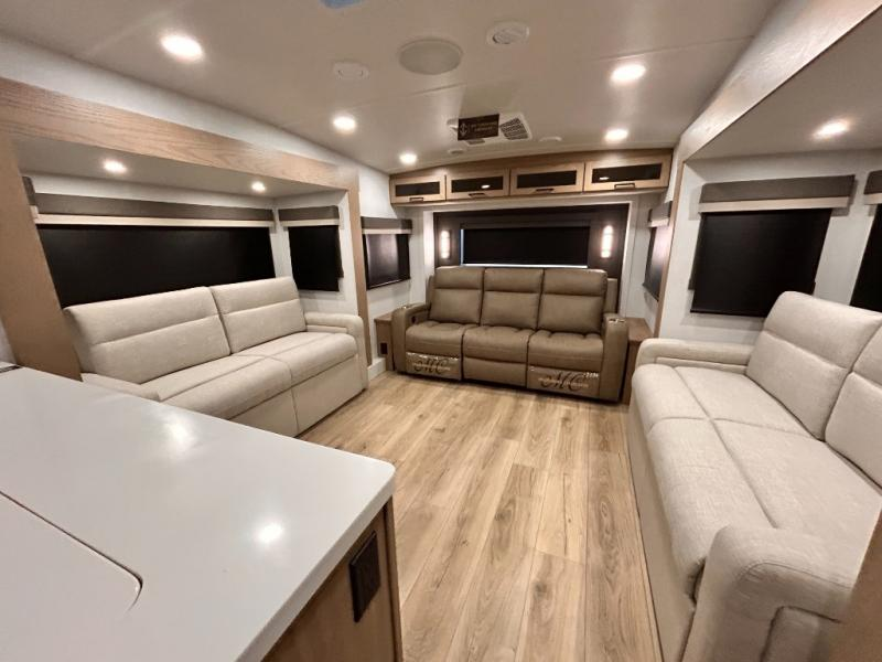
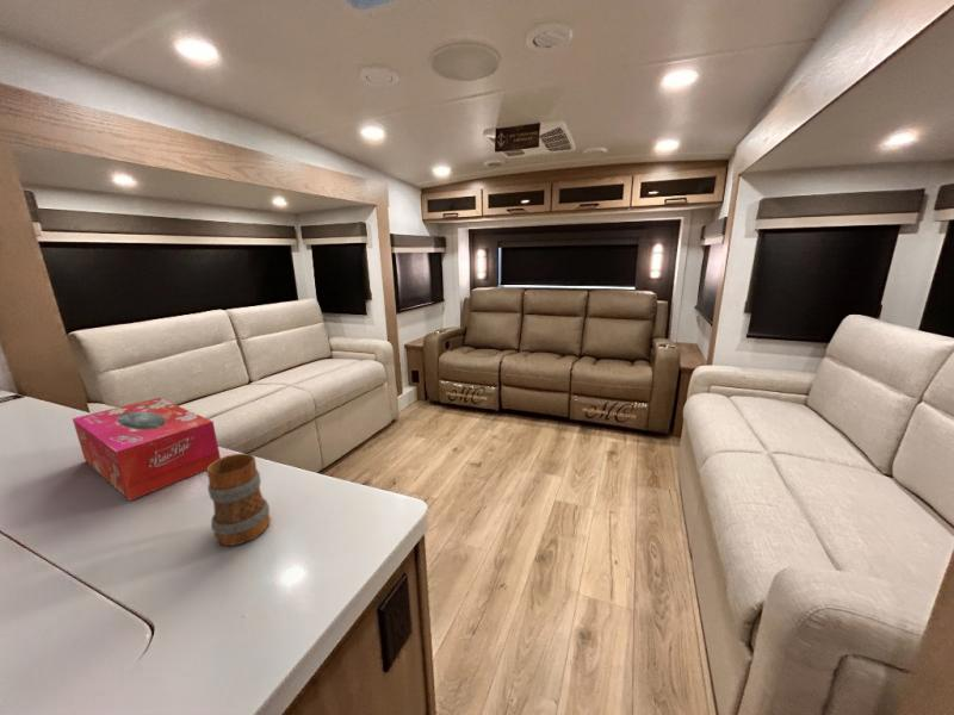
+ mug [205,453,272,547]
+ tissue box [72,397,222,502]
